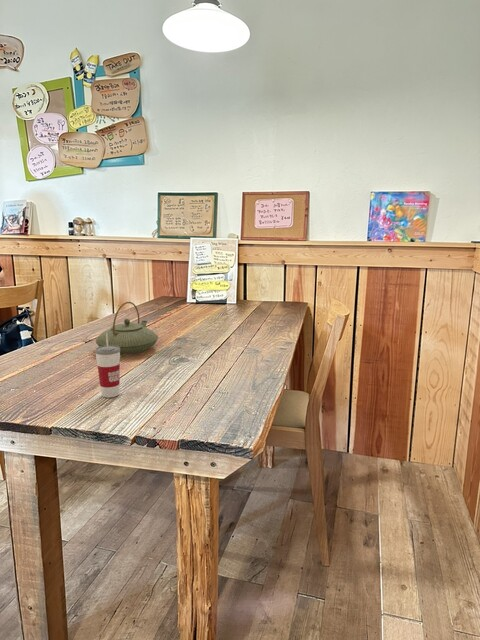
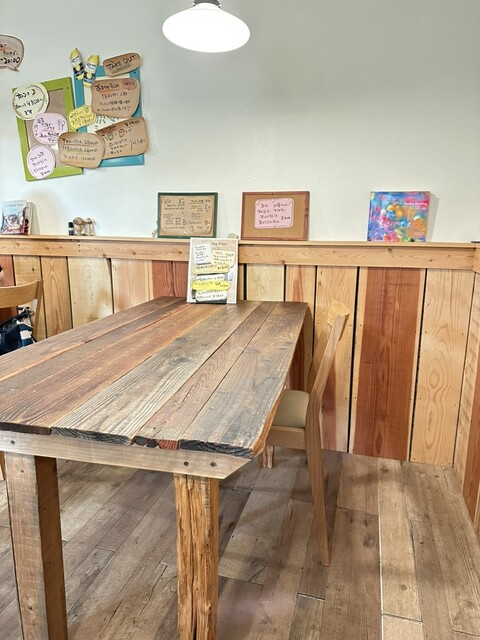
- teapot [95,301,160,356]
- cup [94,333,121,398]
